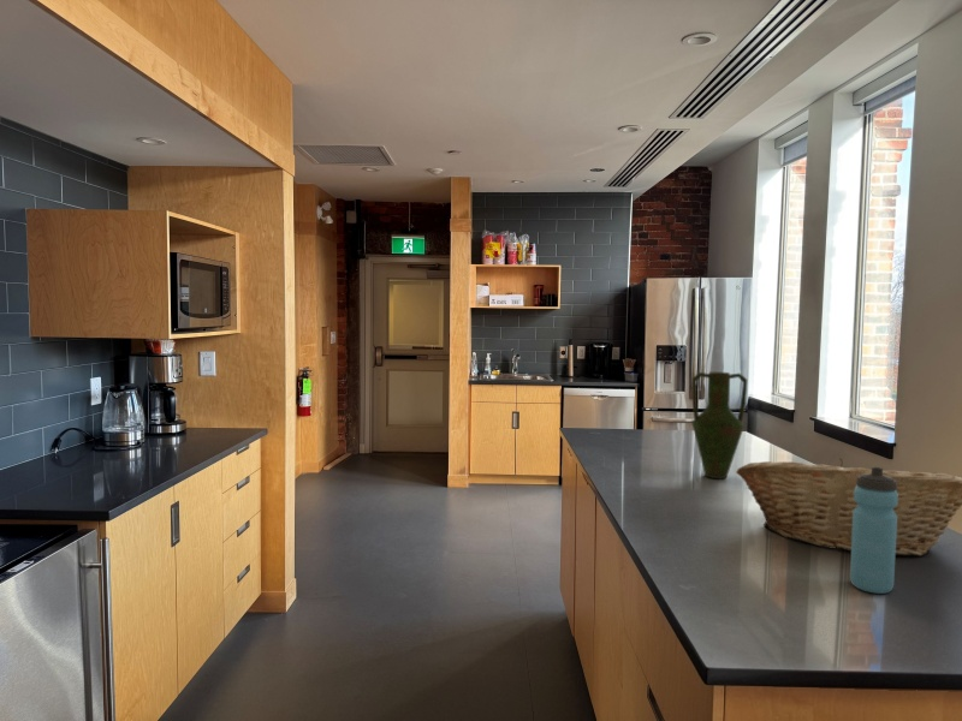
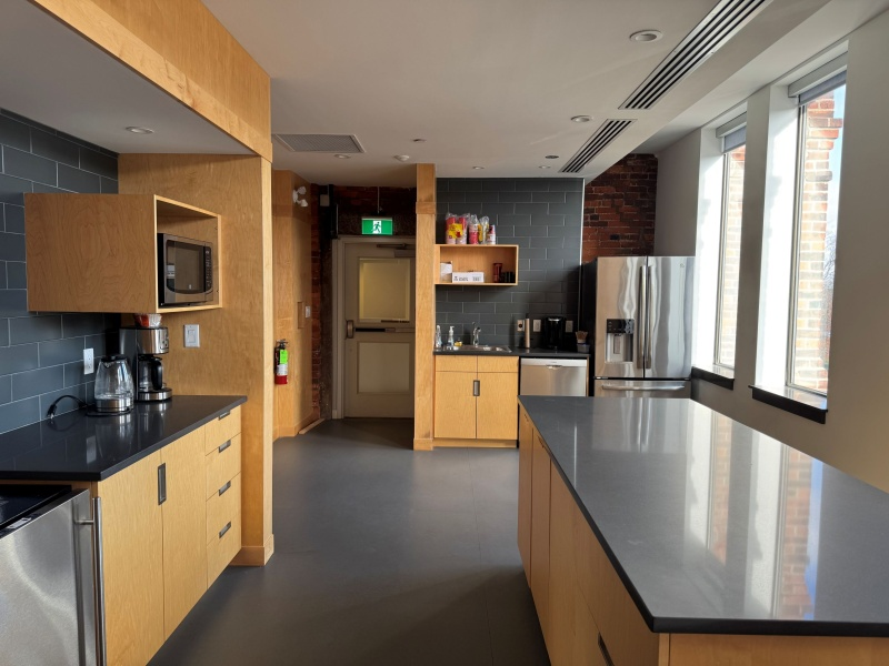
- fruit basket [735,457,962,558]
- water bottle [849,465,898,595]
- vase [691,371,748,479]
